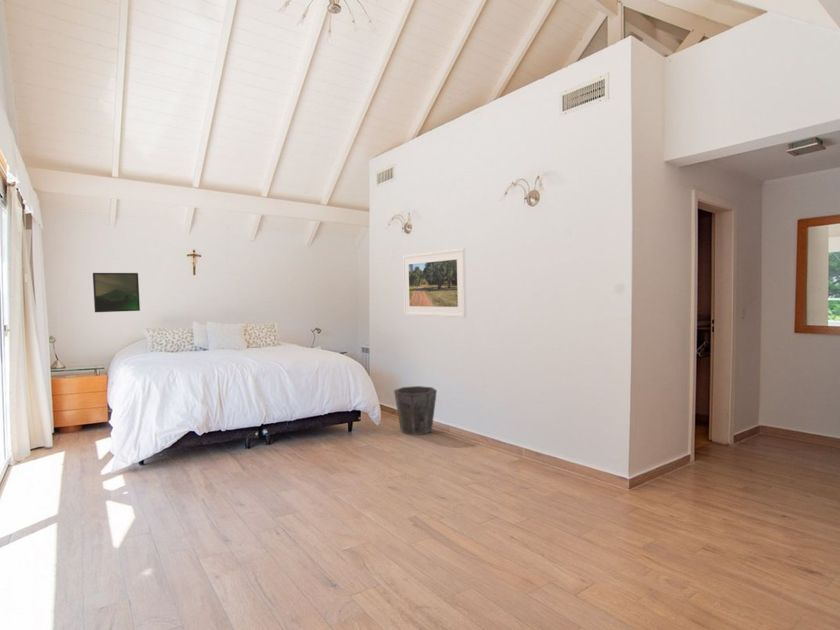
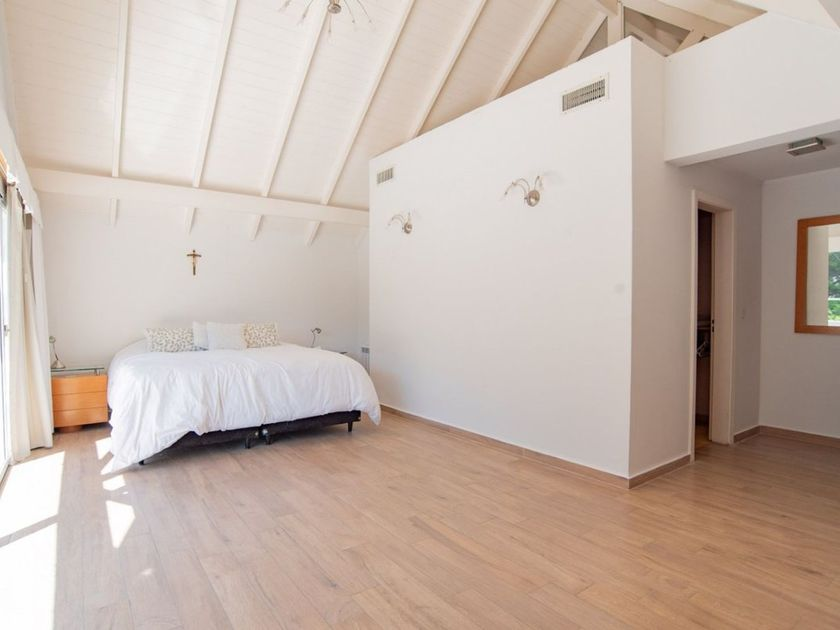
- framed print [92,272,141,313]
- waste bin [393,385,438,436]
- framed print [402,247,467,318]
